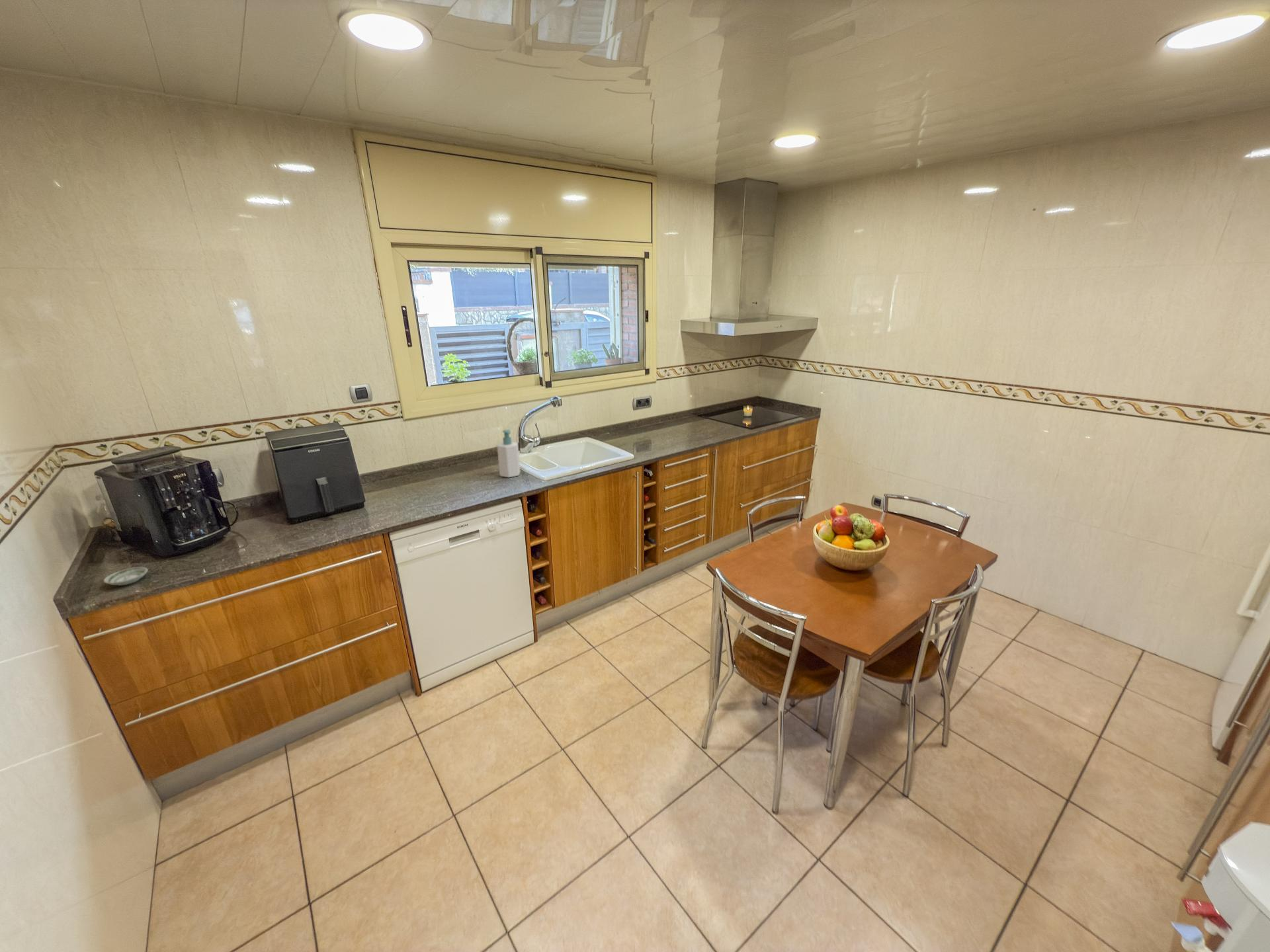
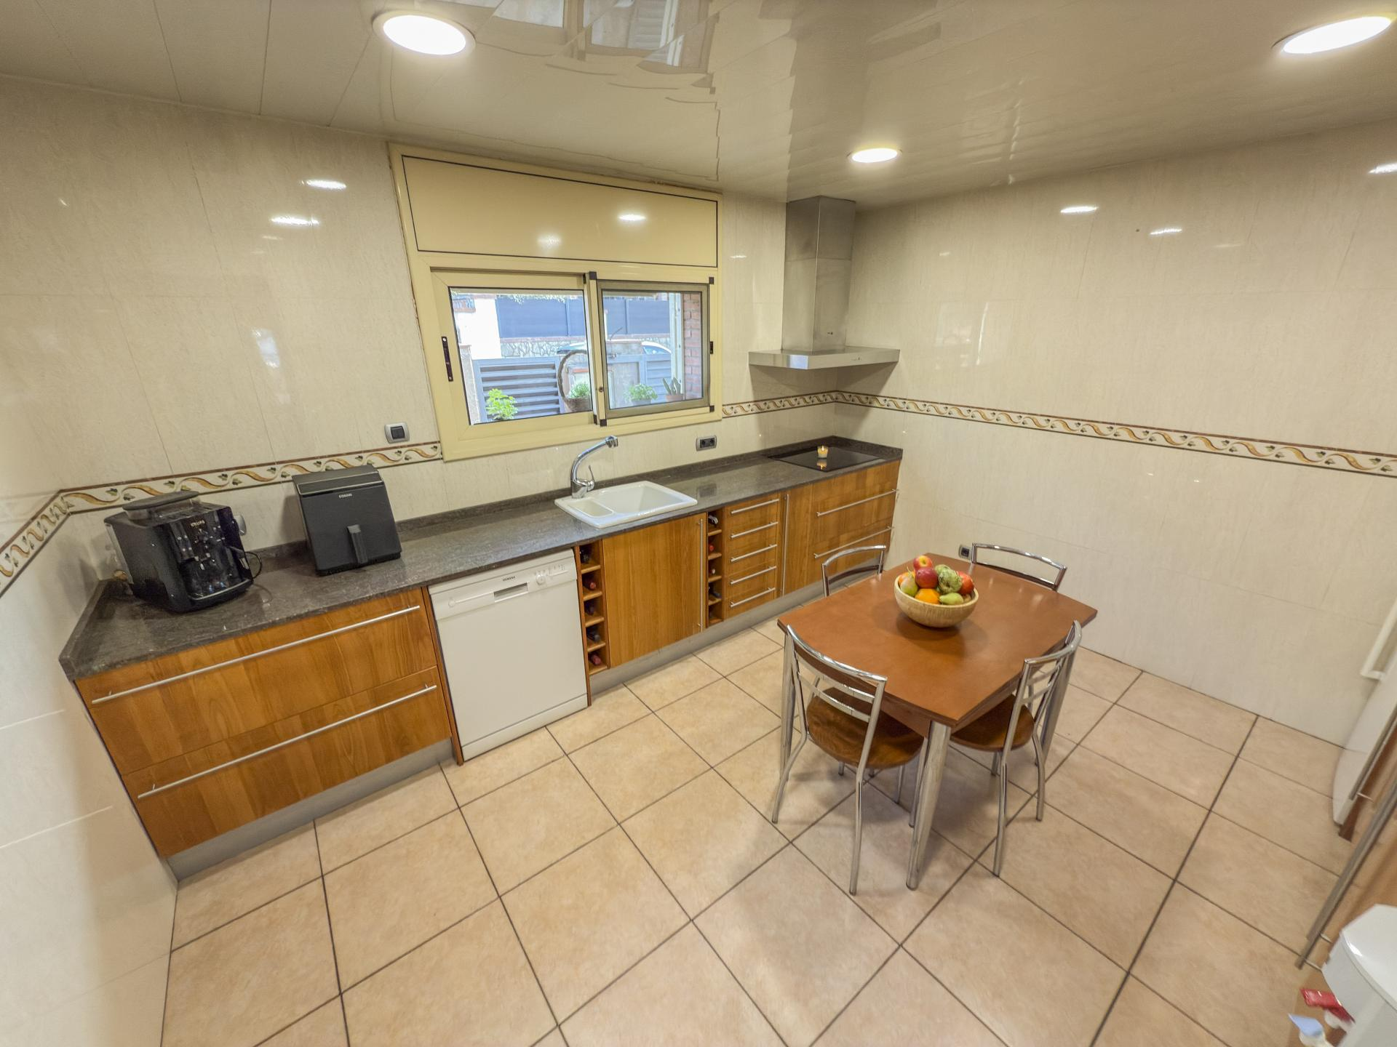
- soap bottle [497,429,521,478]
- saucer [103,567,149,586]
